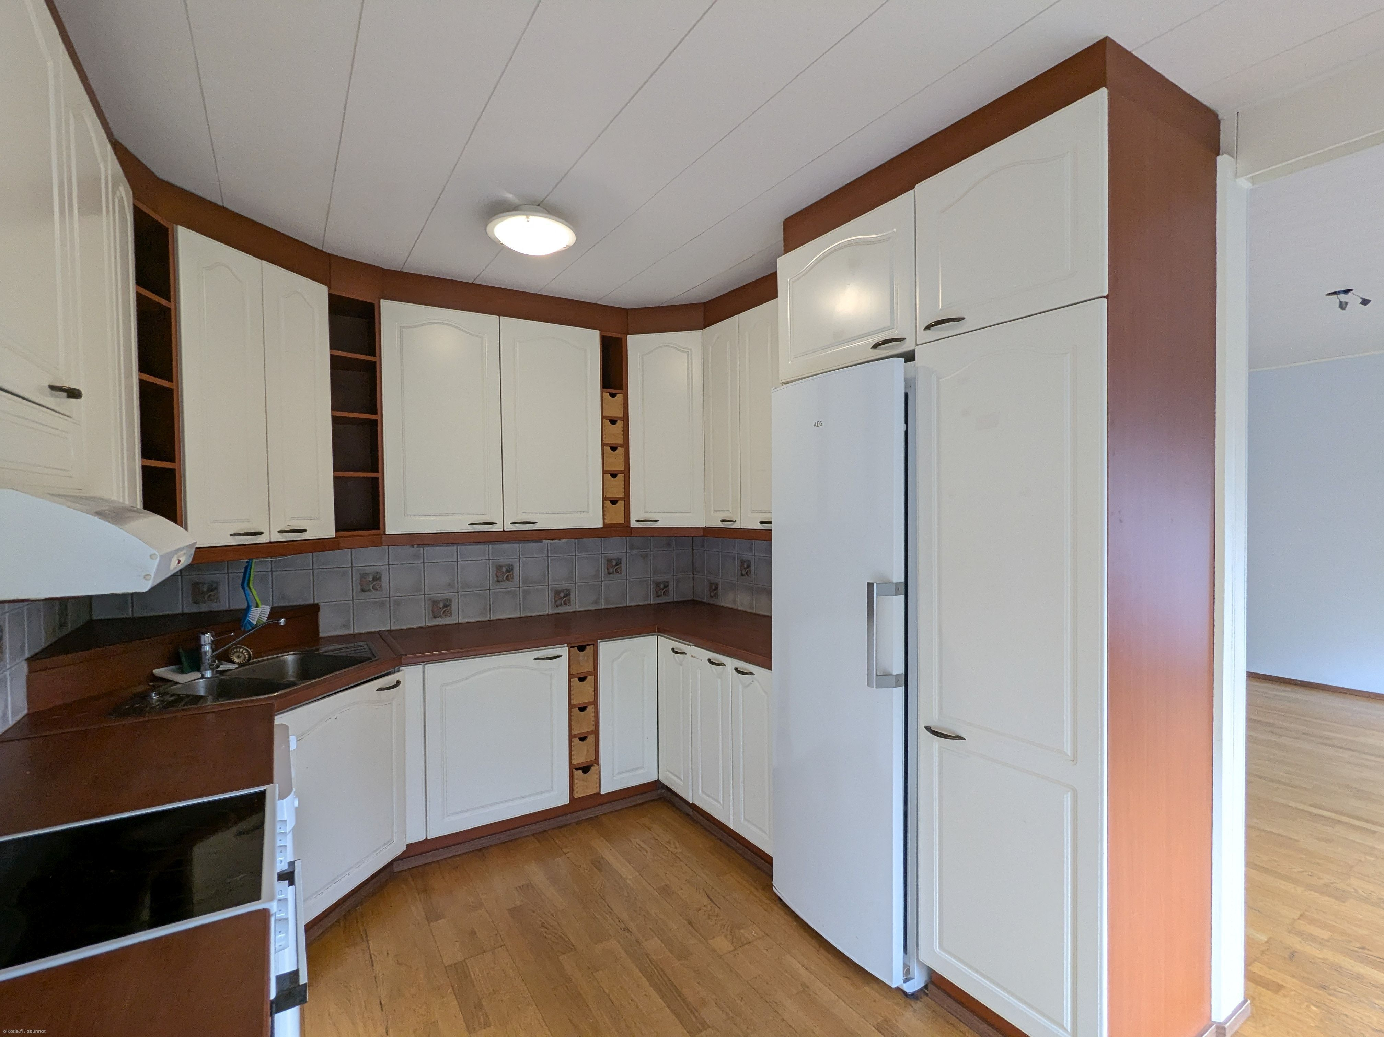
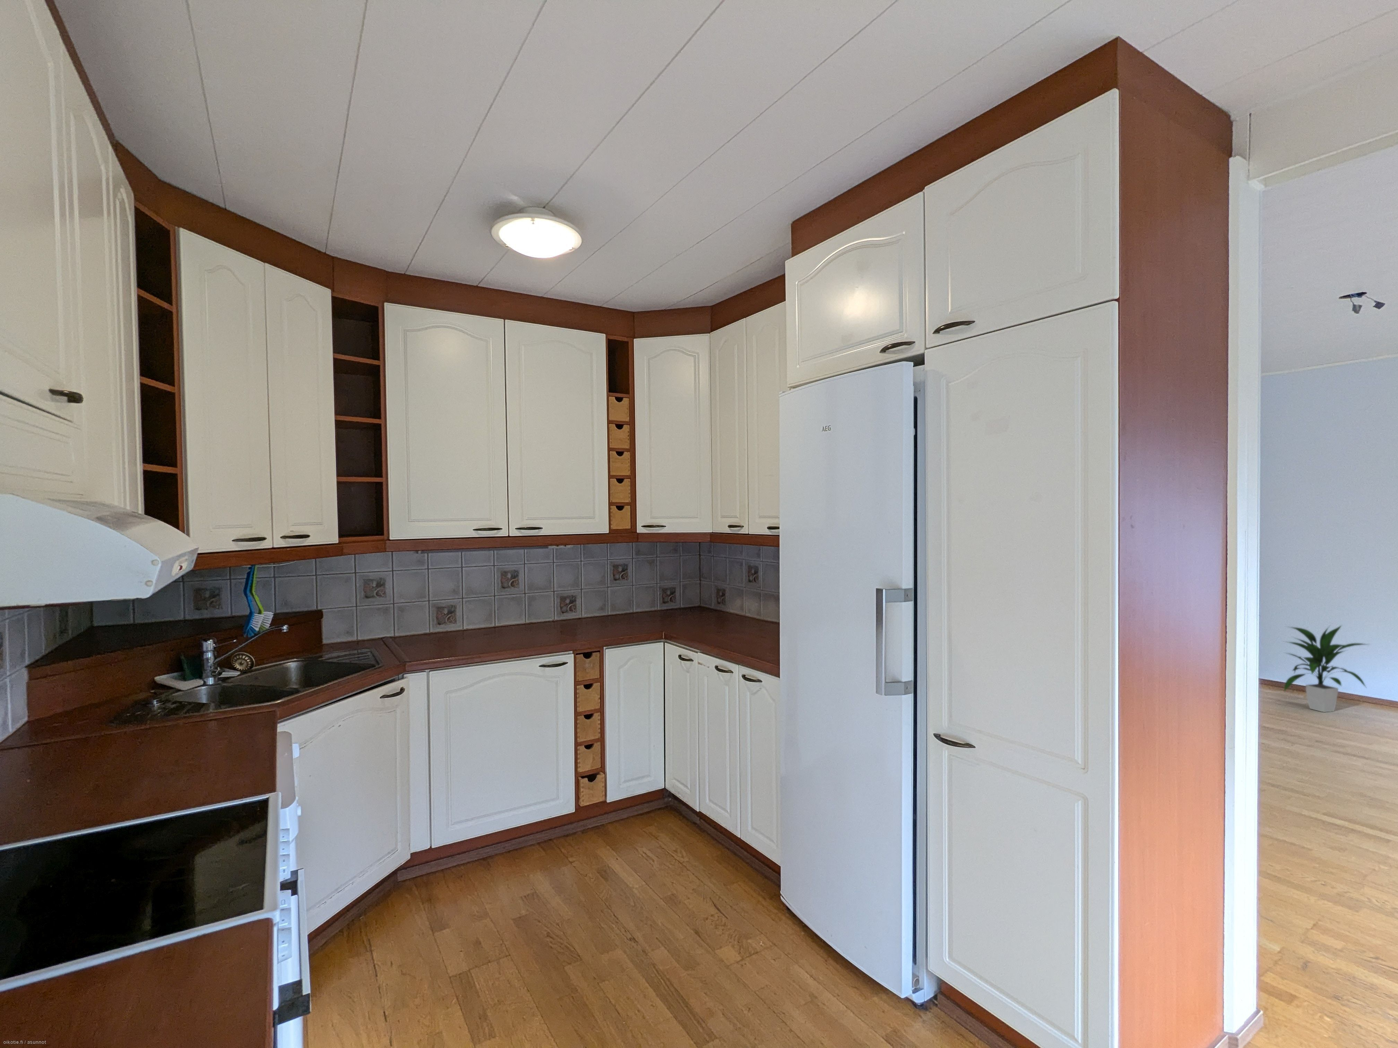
+ indoor plant [1282,624,1373,712]
